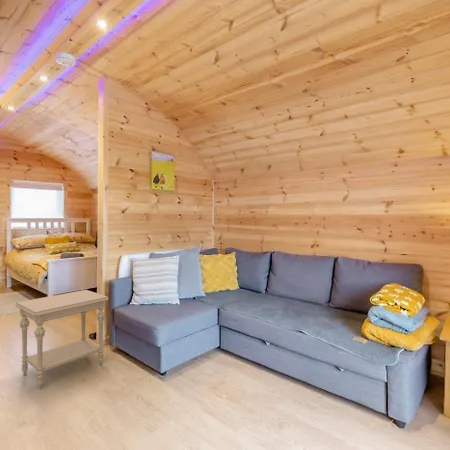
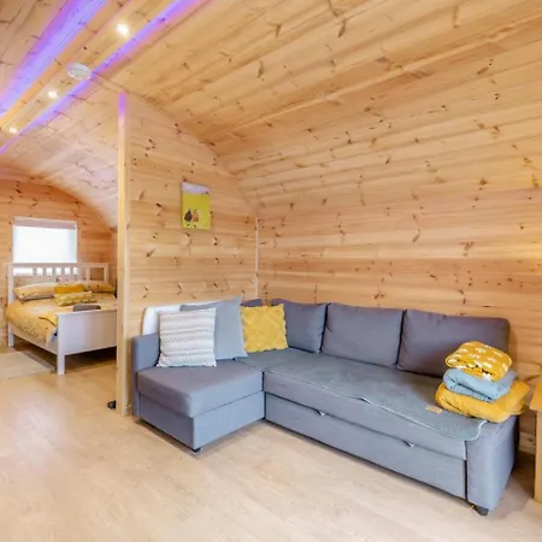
- side table [15,289,109,390]
